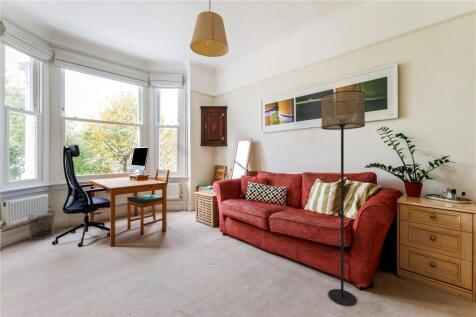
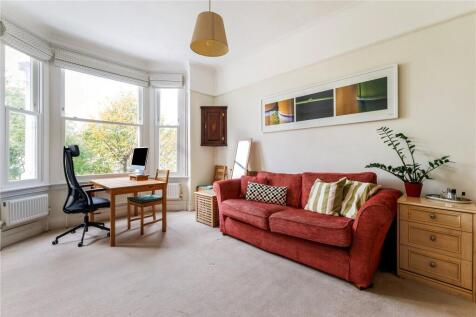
- floor lamp [320,89,366,307]
- waste bin [27,210,56,241]
